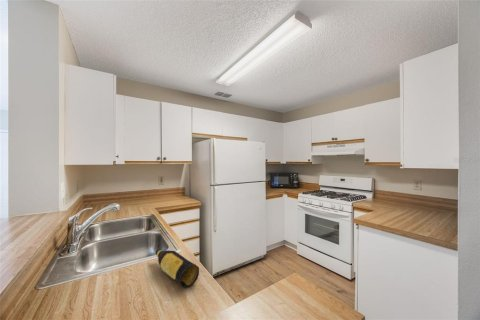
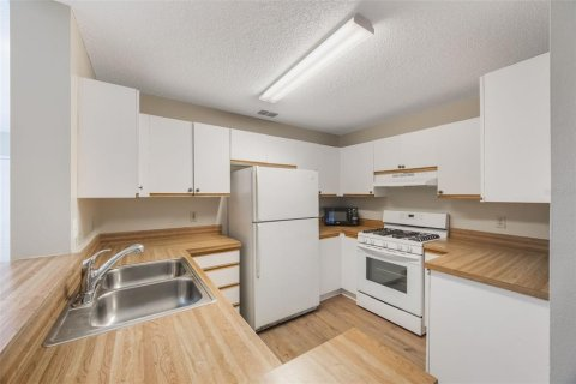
- bottle [155,248,200,288]
